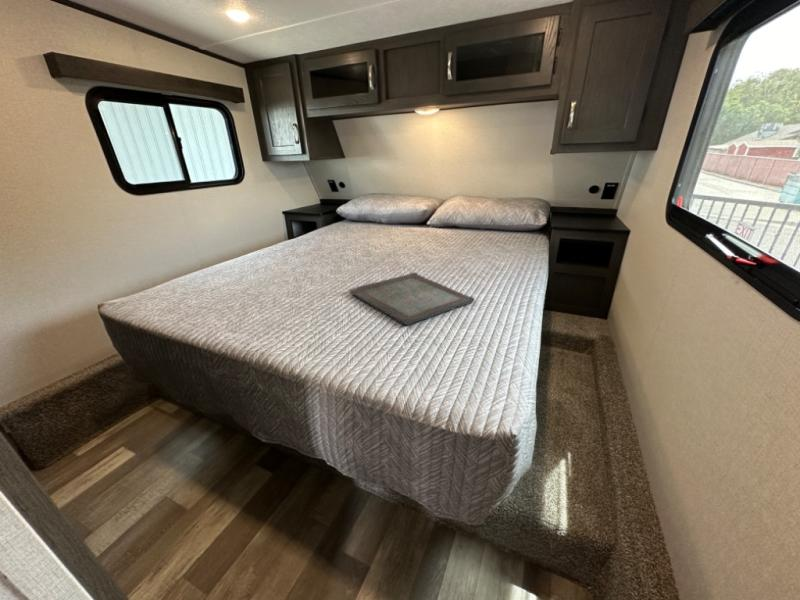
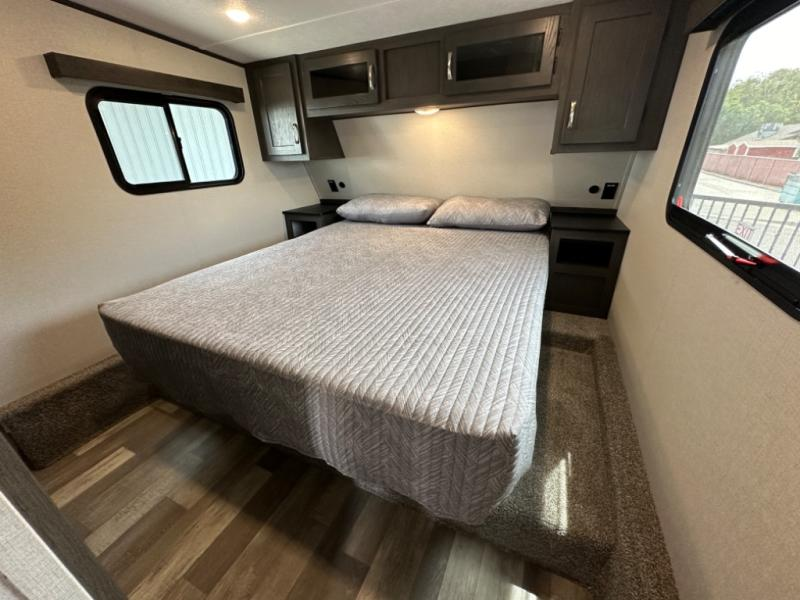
- serving tray [348,272,476,326]
